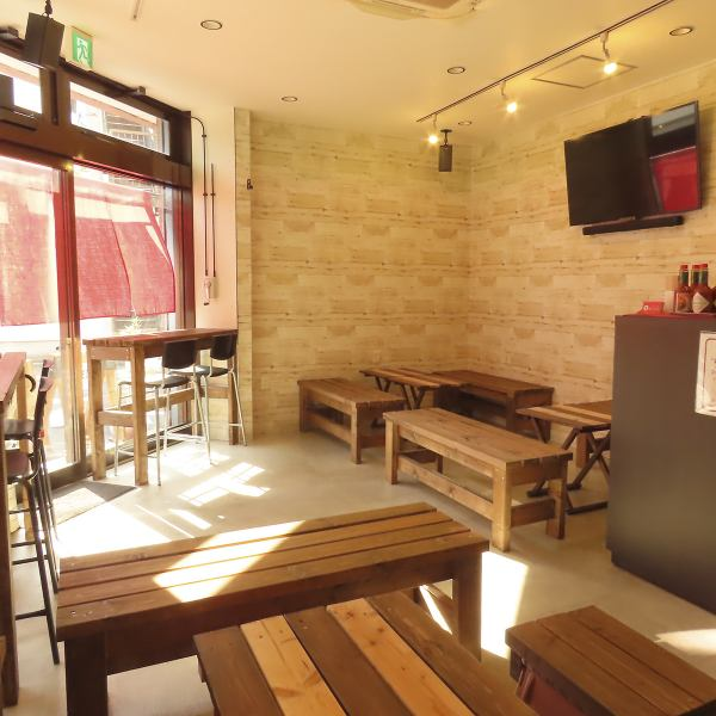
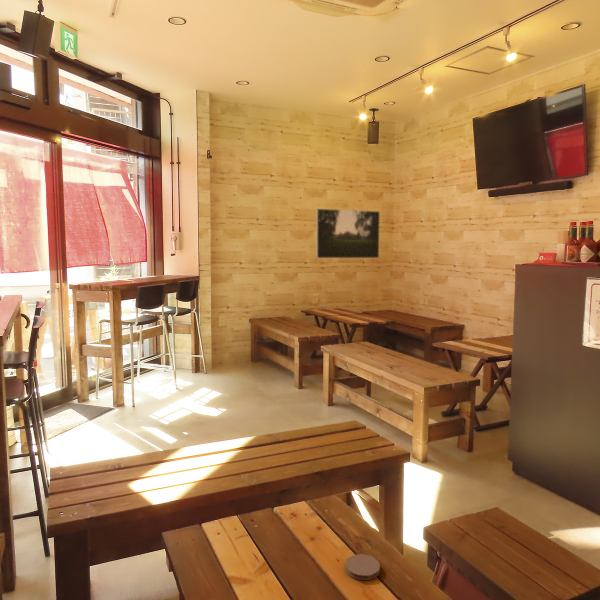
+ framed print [315,208,381,259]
+ coaster [344,553,381,581]
